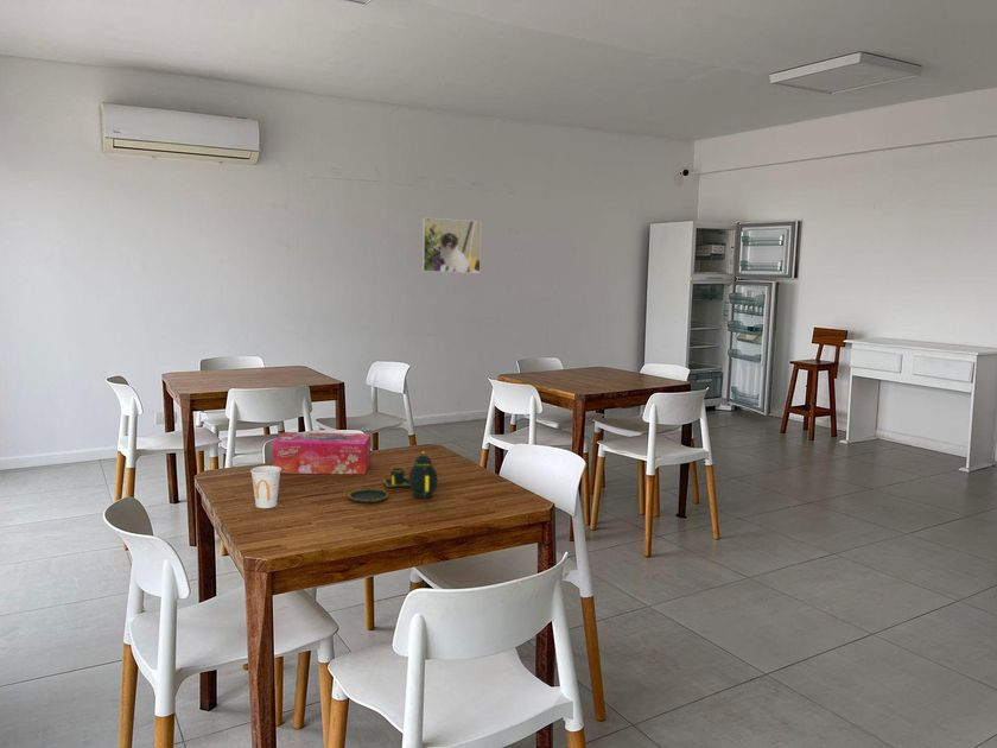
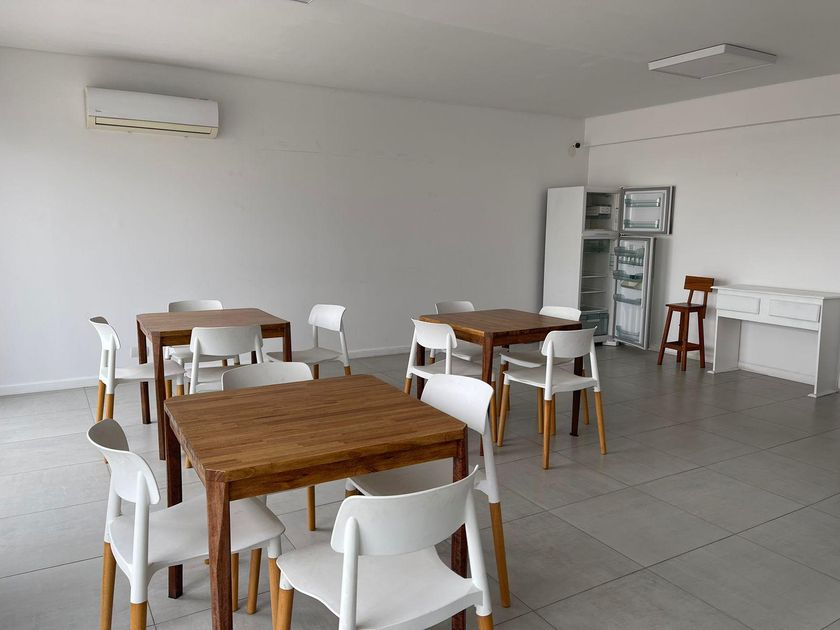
- cup [249,464,281,509]
- tissue box [271,431,373,475]
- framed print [421,216,482,274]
- teapot [348,451,439,505]
